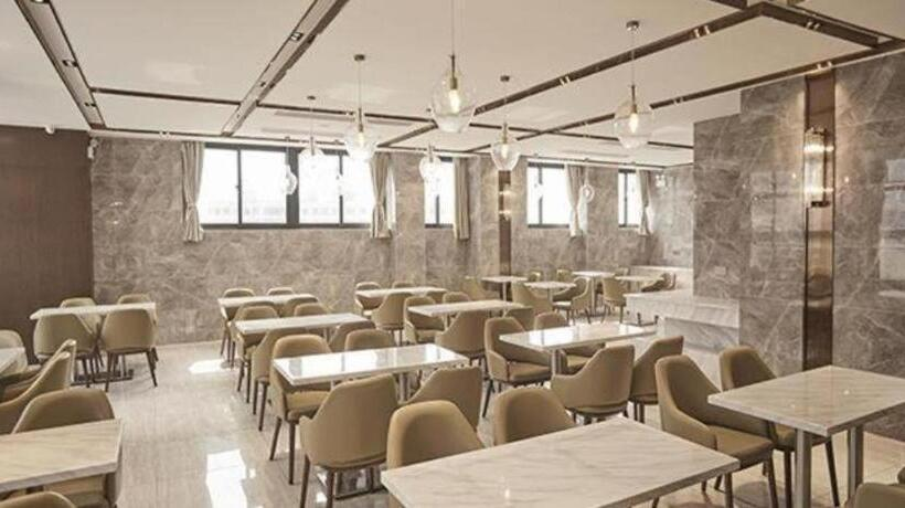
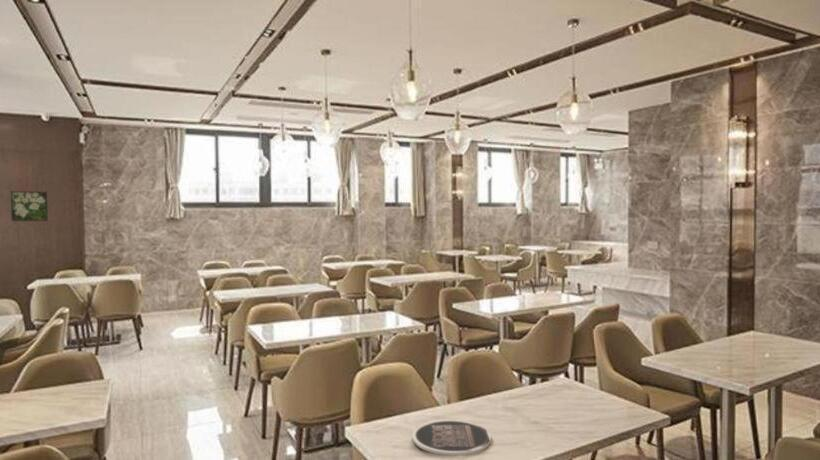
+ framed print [10,190,49,222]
+ plate [412,419,492,457]
